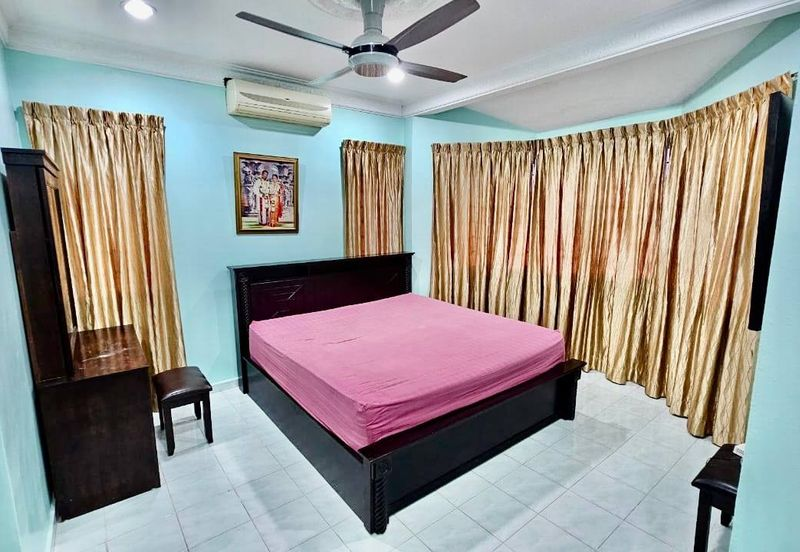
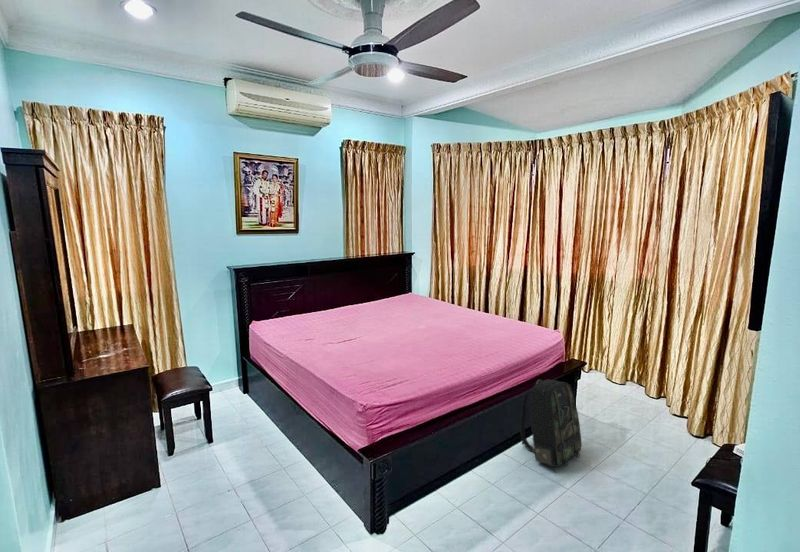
+ backpack [519,379,583,473]
